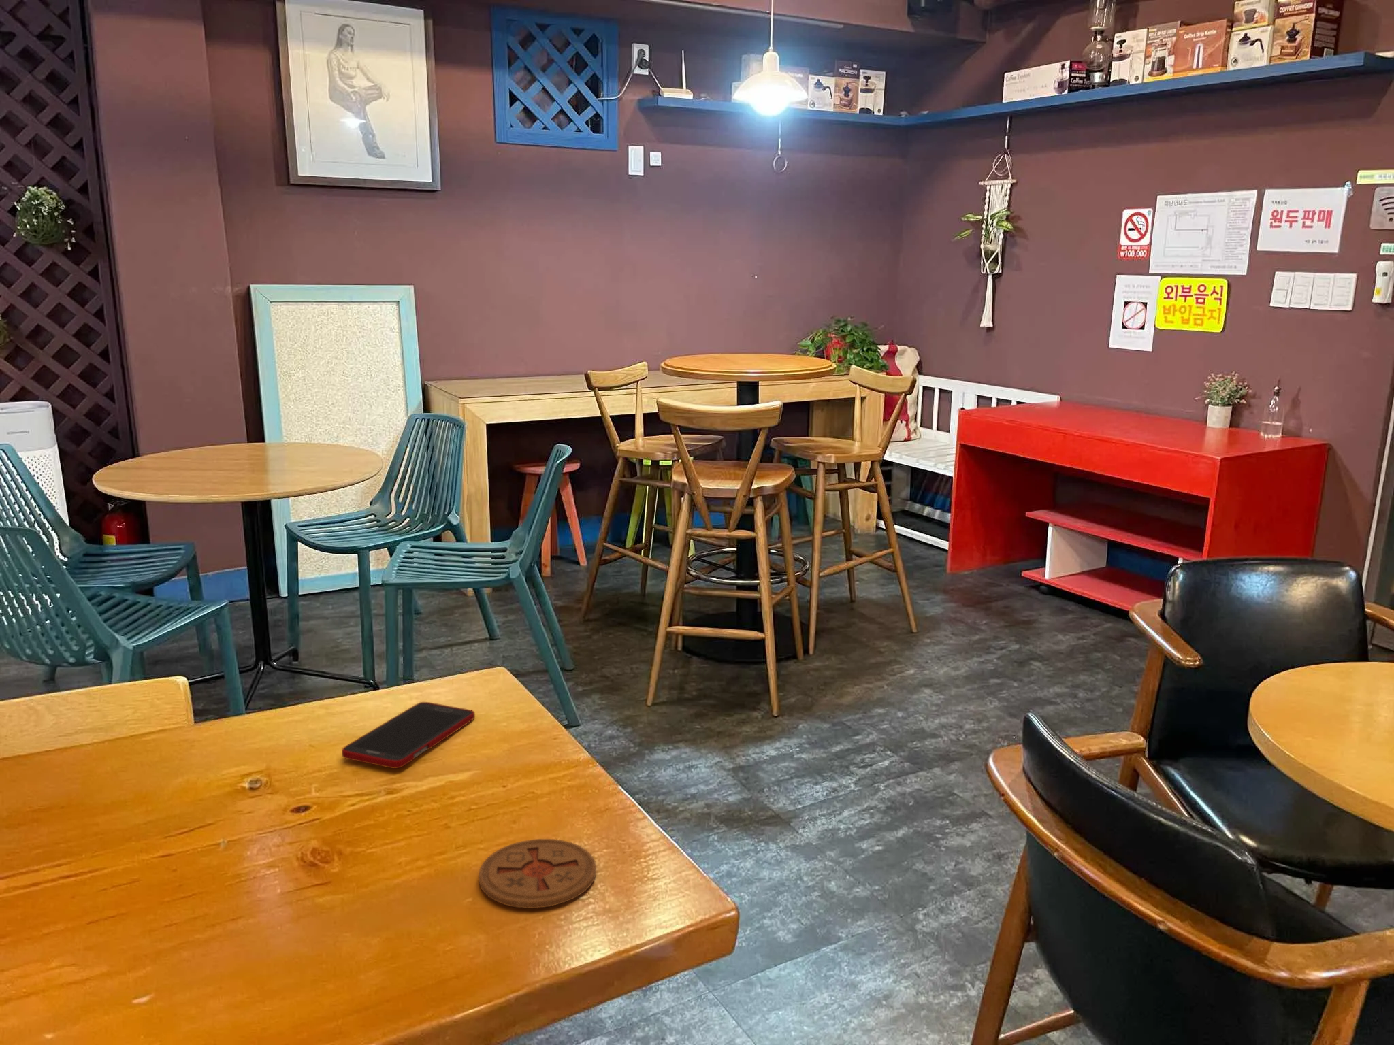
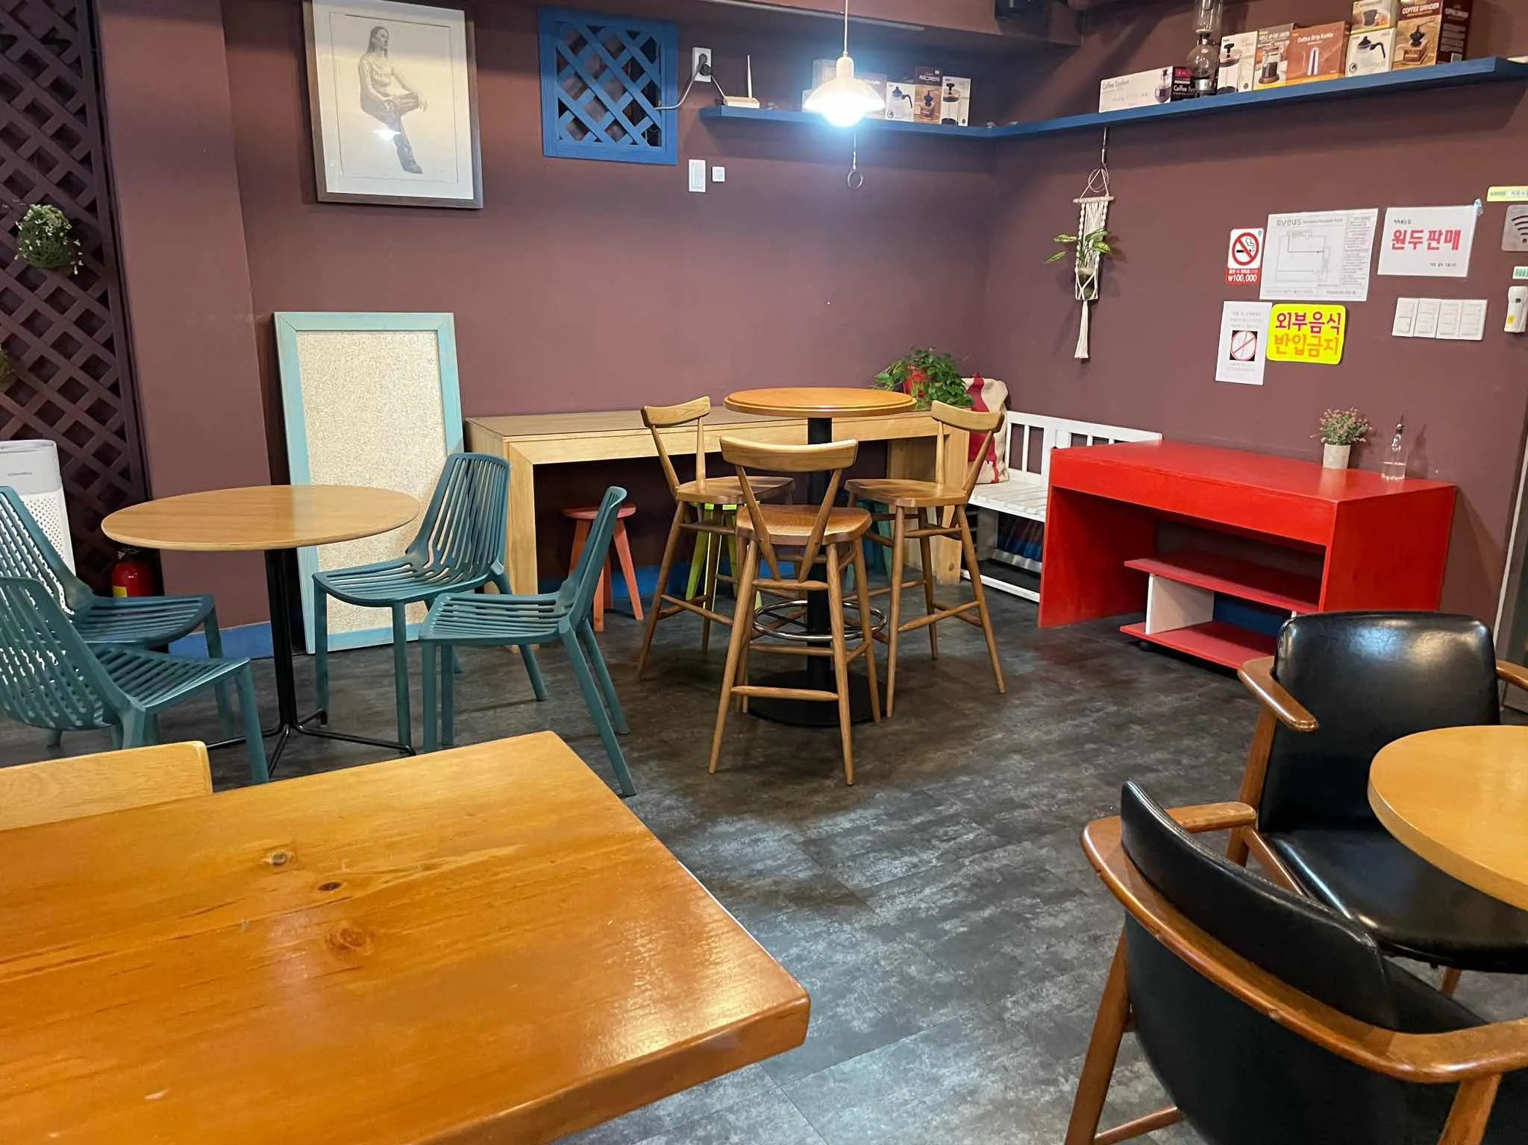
- coaster [477,839,597,909]
- cell phone [341,701,475,769]
